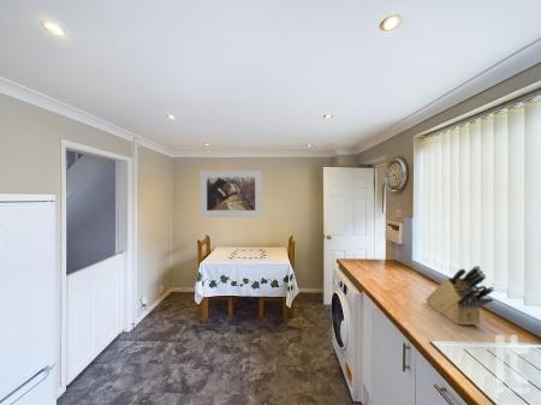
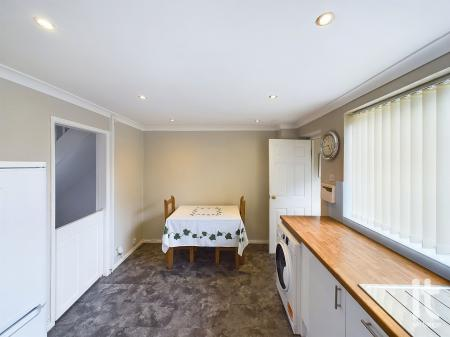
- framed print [198,169,263,219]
- knife block [424,264,495,326]
